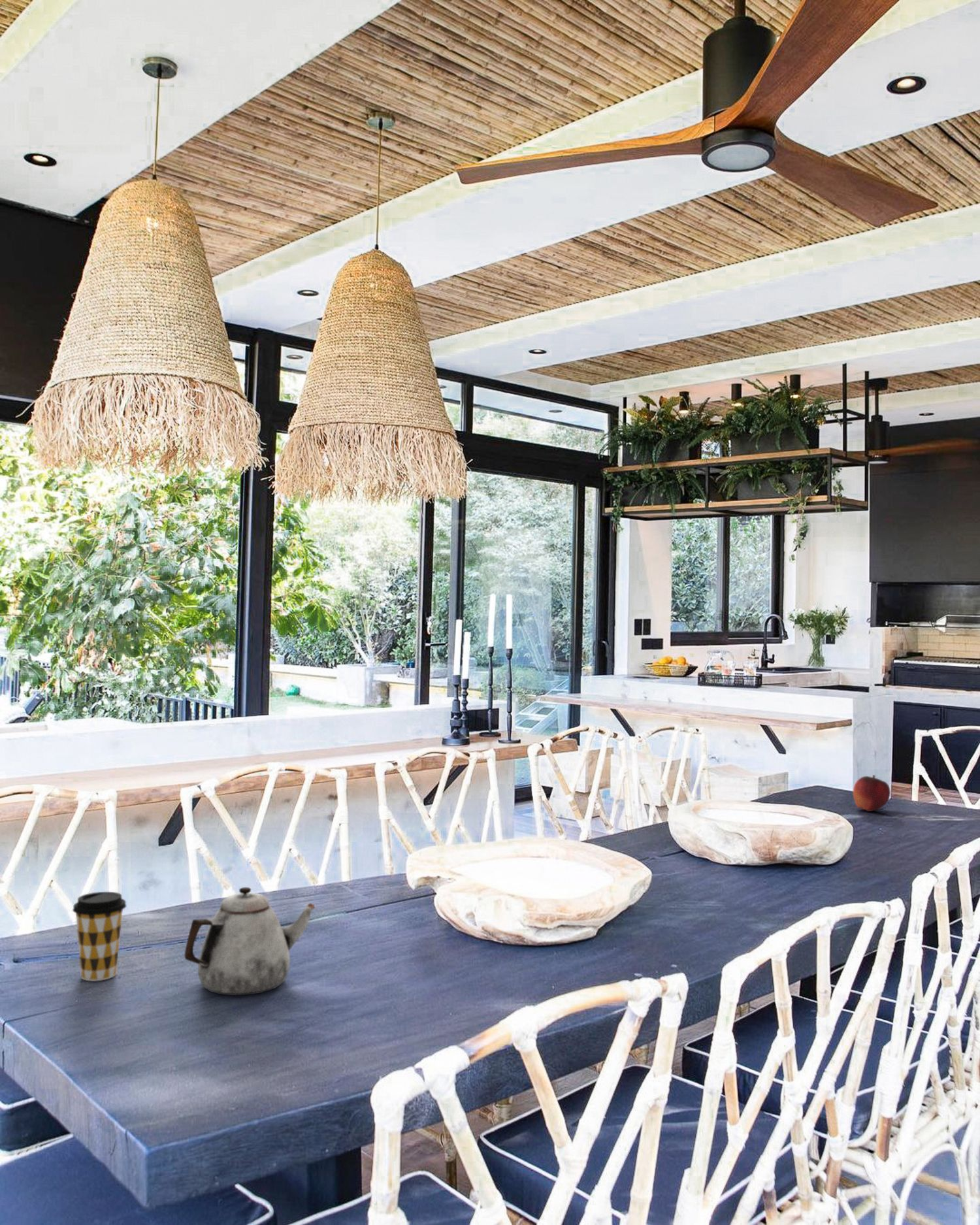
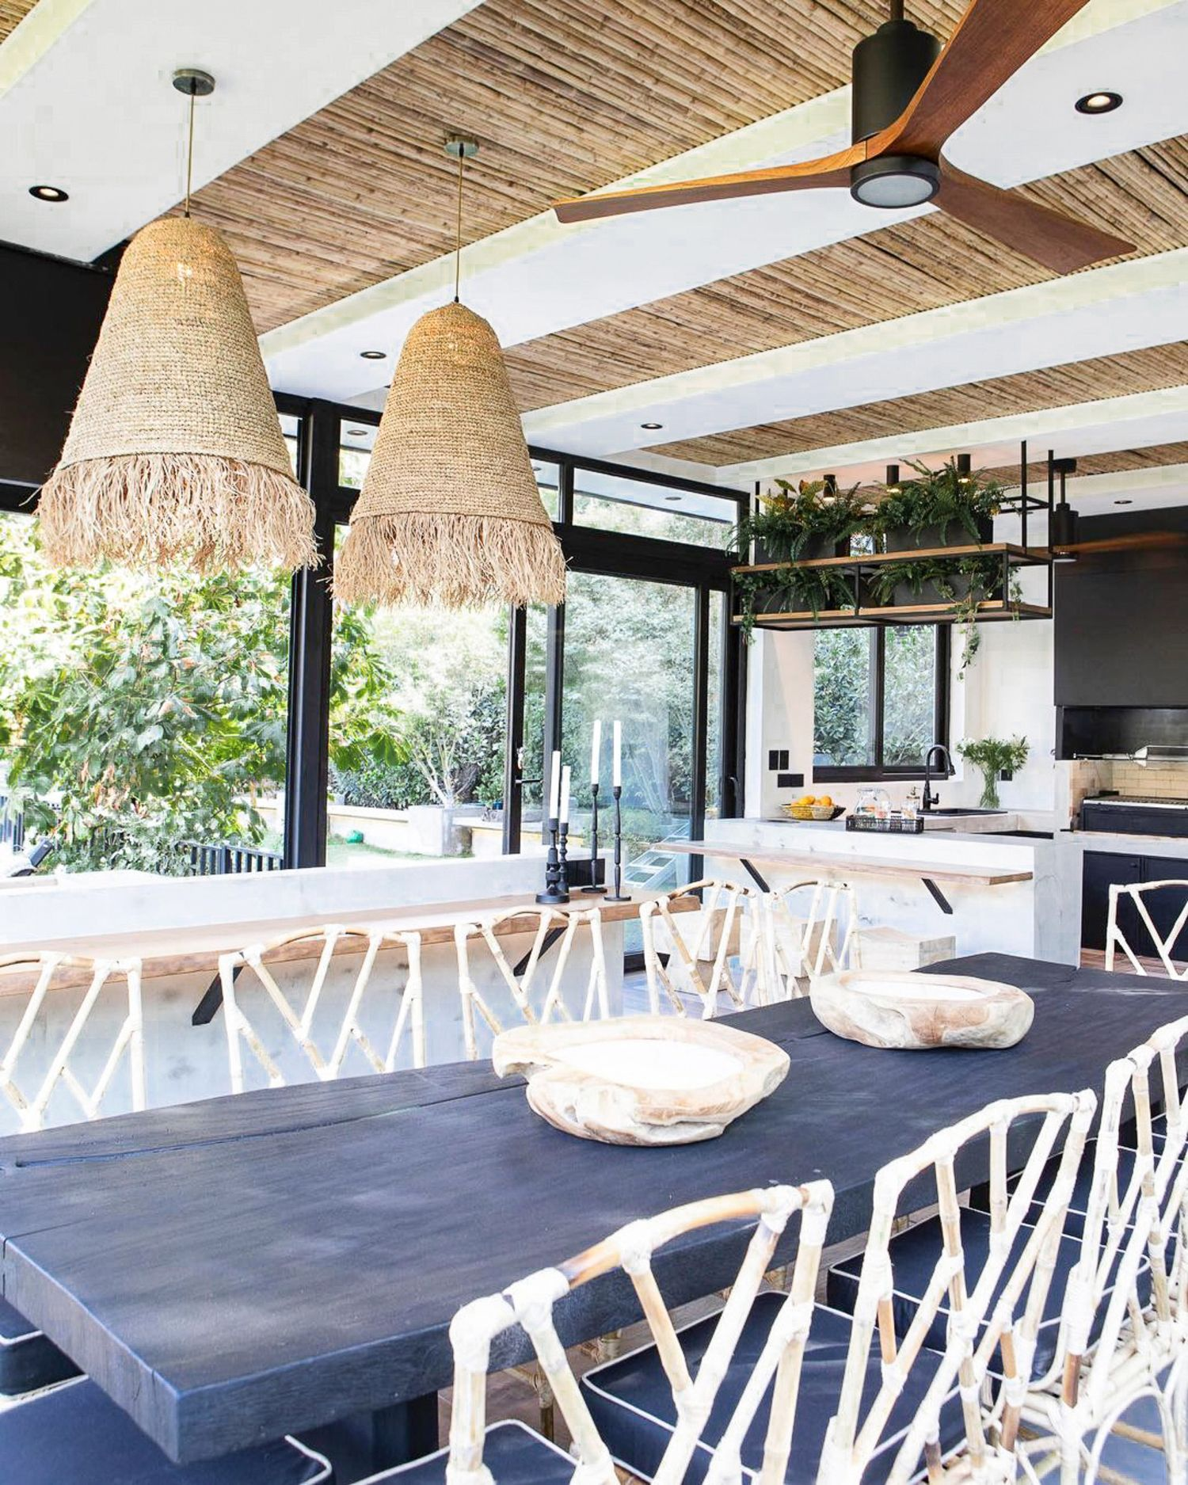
- teapot [184,887,316,996]
- coffee cup [72,891,127,981]
- fruit [853,774,891,812]
